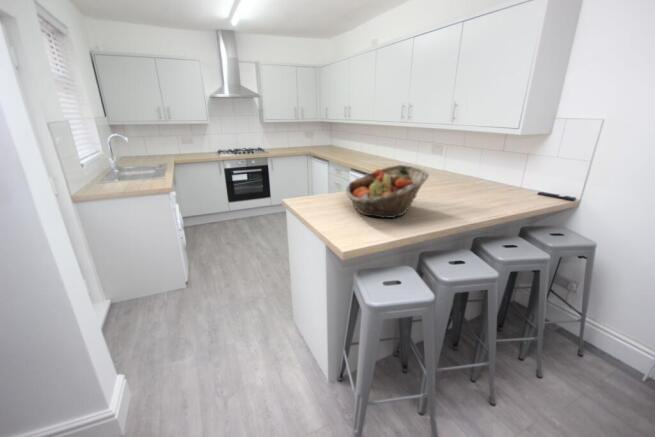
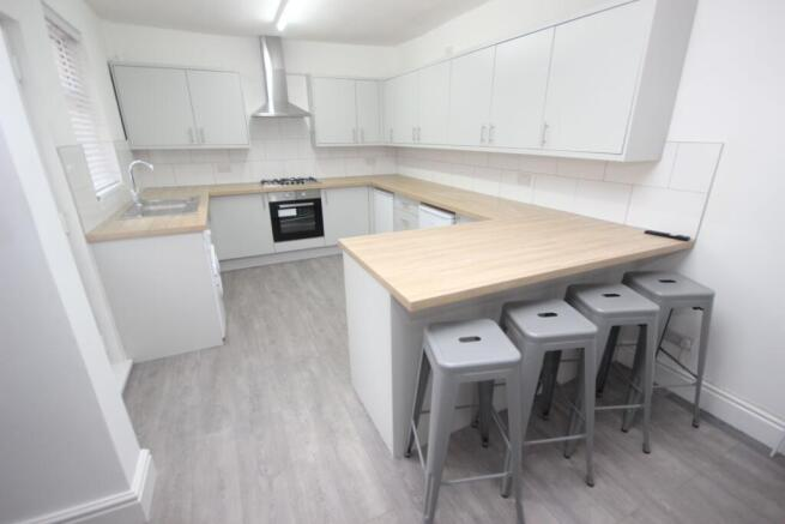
- fruit basket [344,164,430,219]
